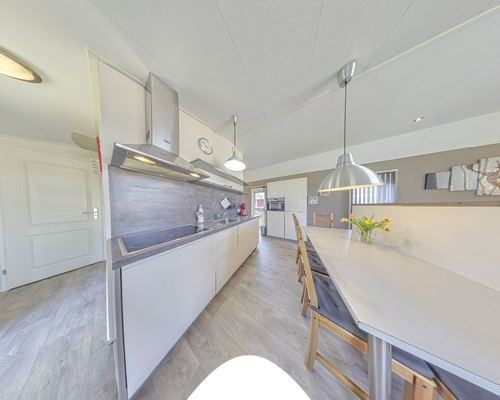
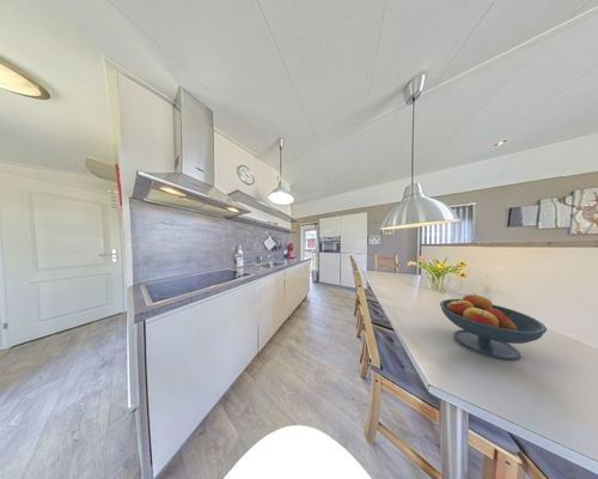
+ fruit bowl [439,292,548,362]
